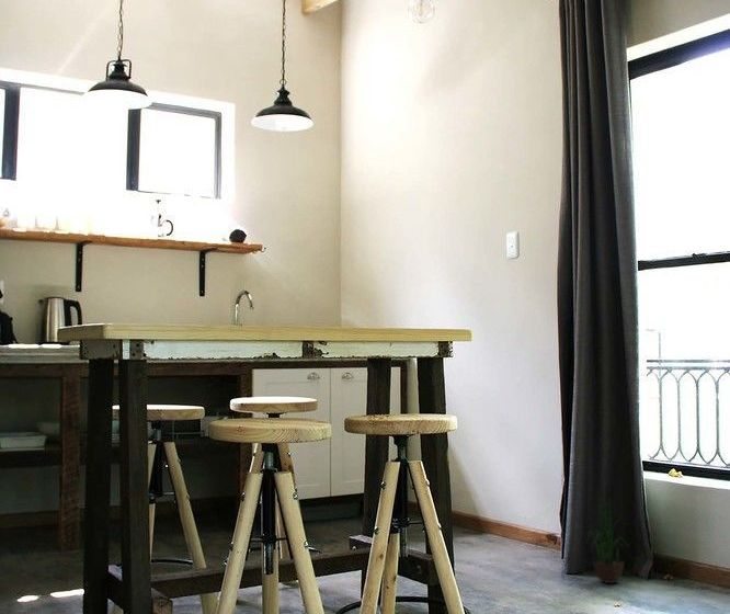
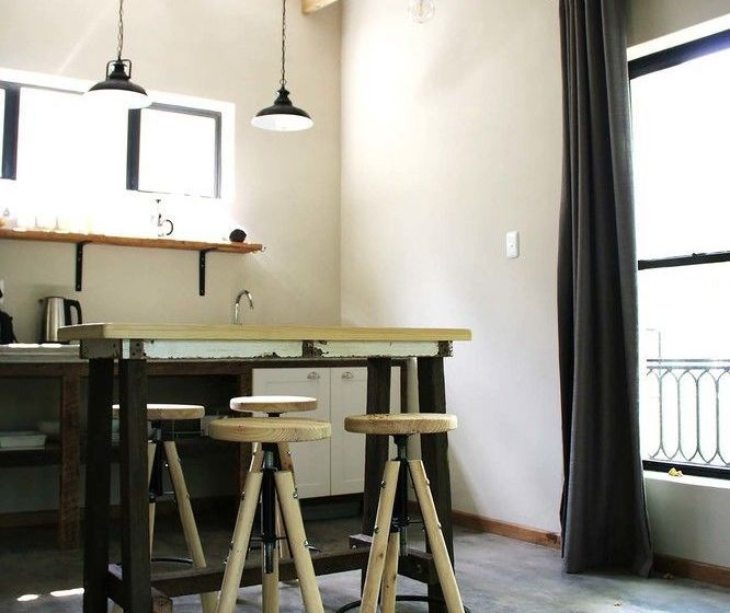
- potted plant [582,498,632,584]
